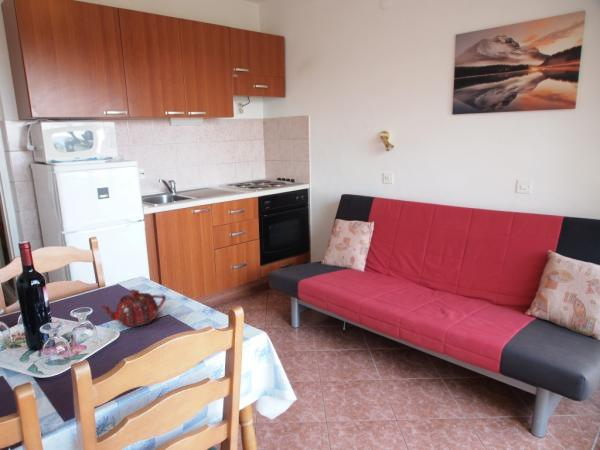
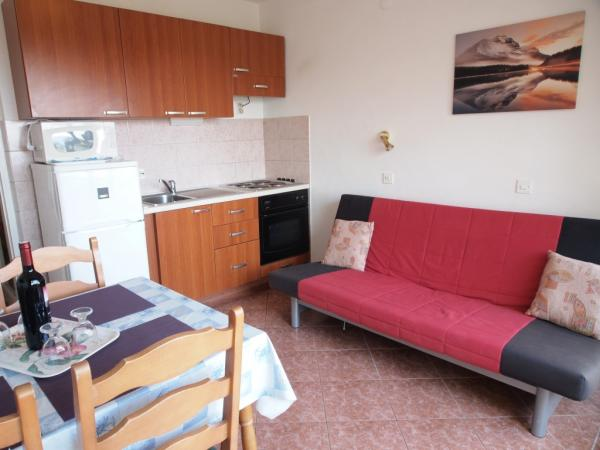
- teapot [99,288,167,328]
